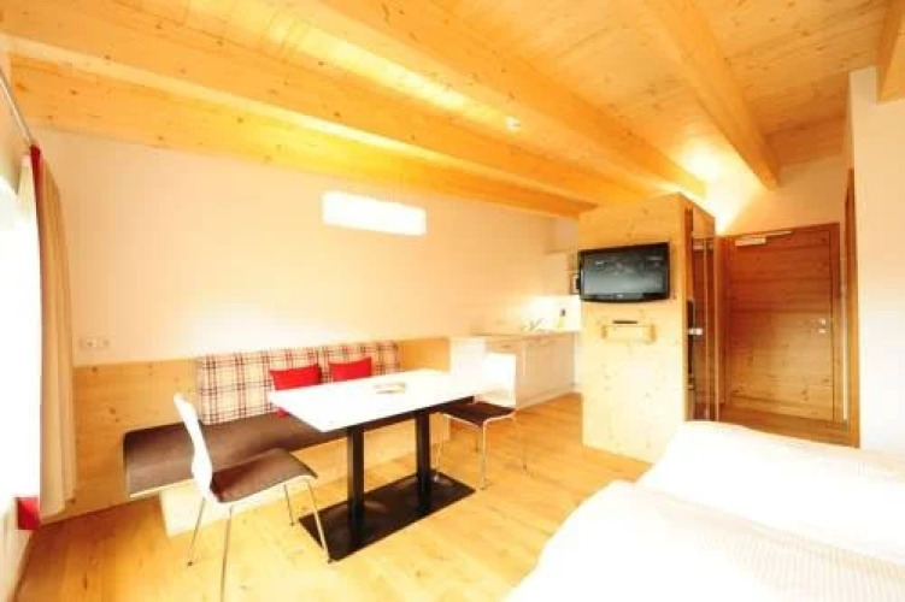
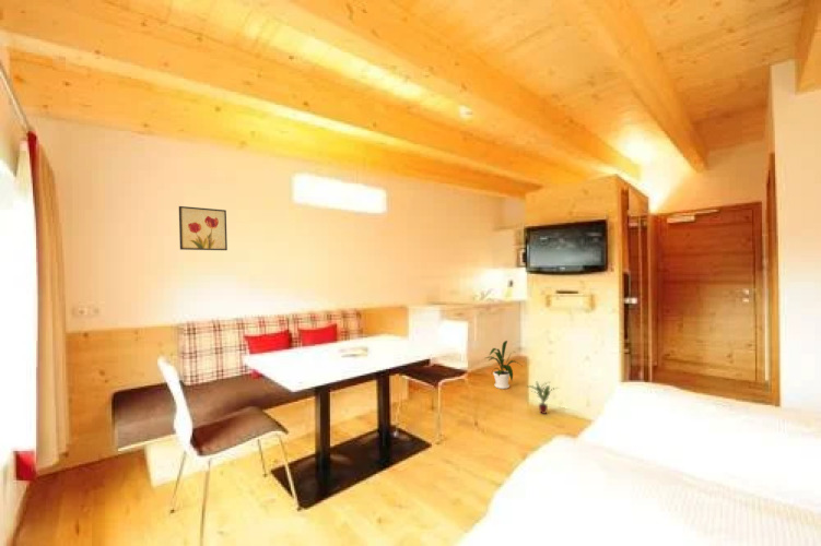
+ wall art [178,205,228,251]
+ potted plant [527,381,561,415]
+ house plant [485,340,521,390]
